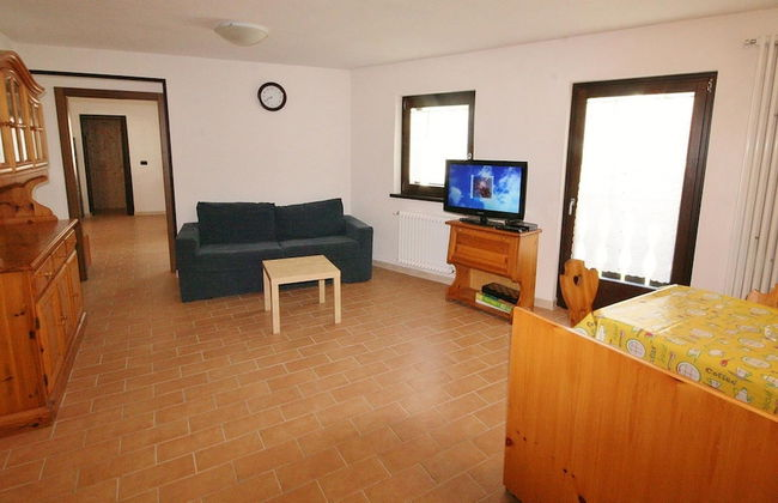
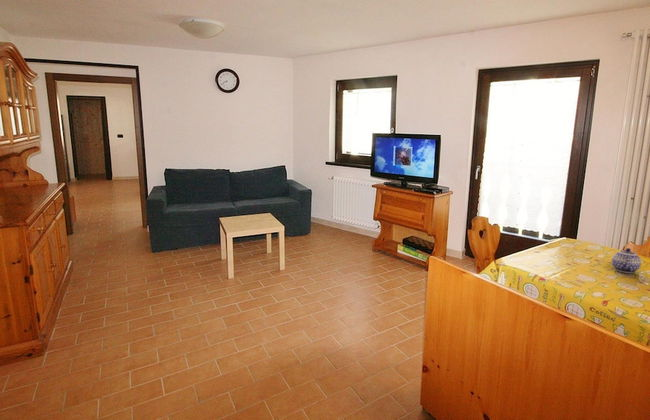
+ teapot [611,247,642,274]
